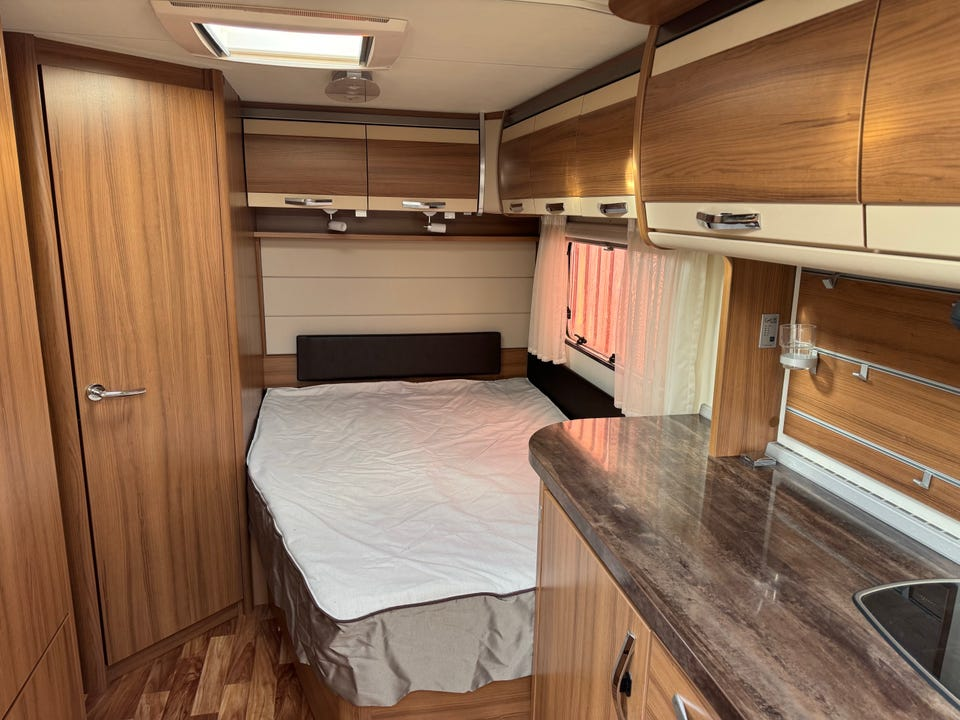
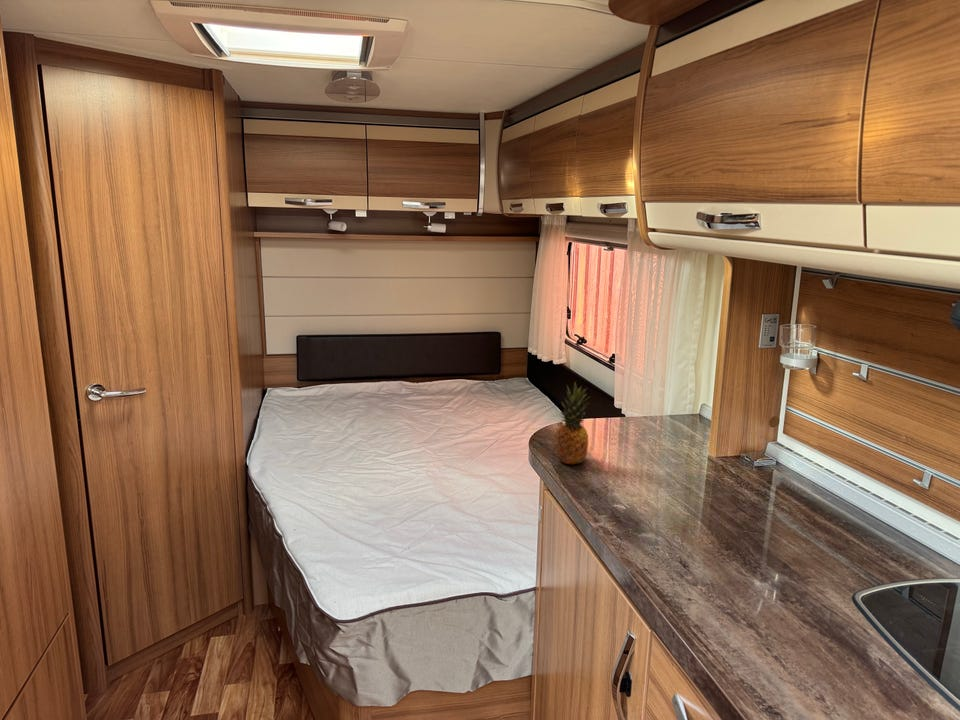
+ fruit [554,382,592,465]
